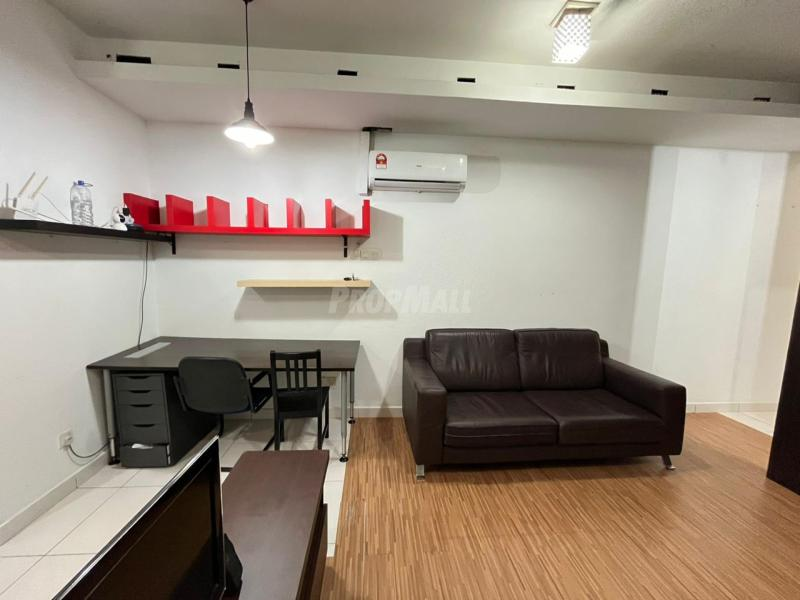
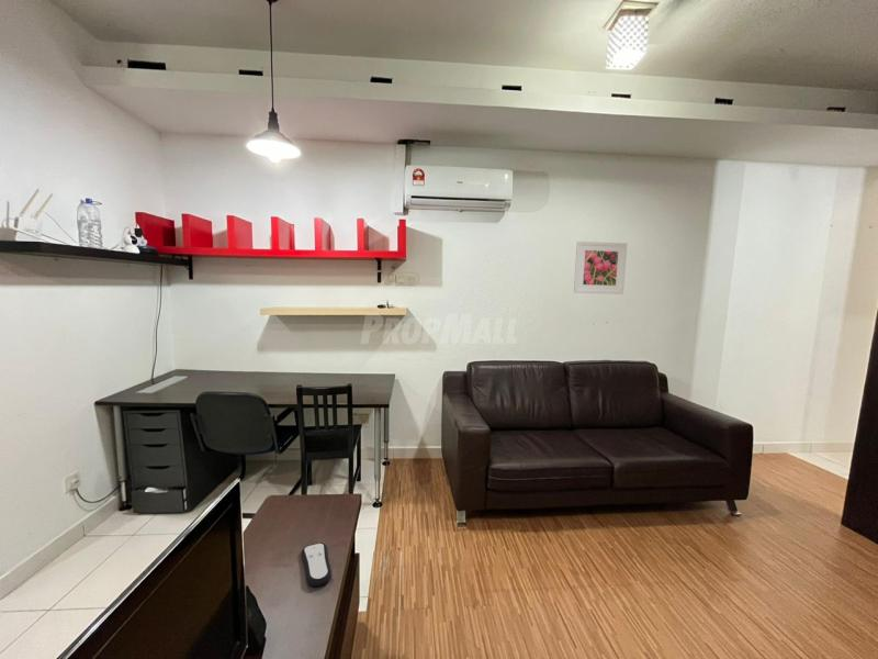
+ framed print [573,241,628,295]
+ remote control [300,541,333,587]
